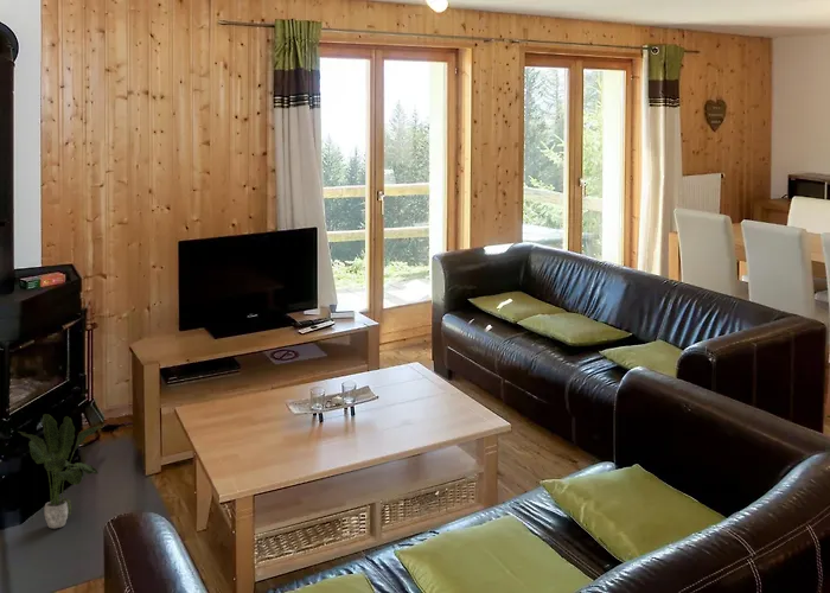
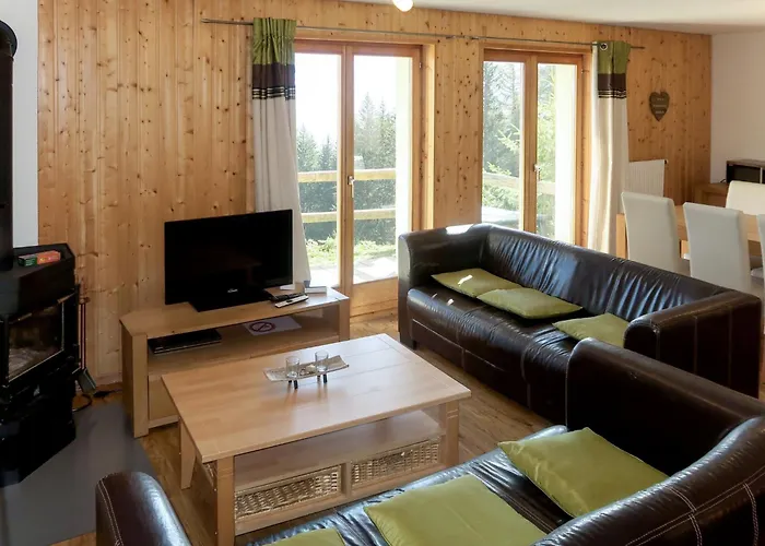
- potted plant [18,413,101,529]
